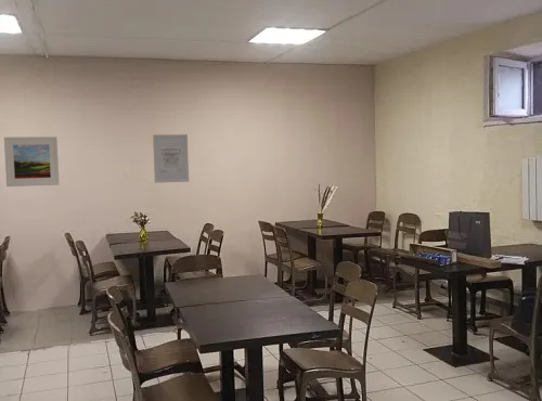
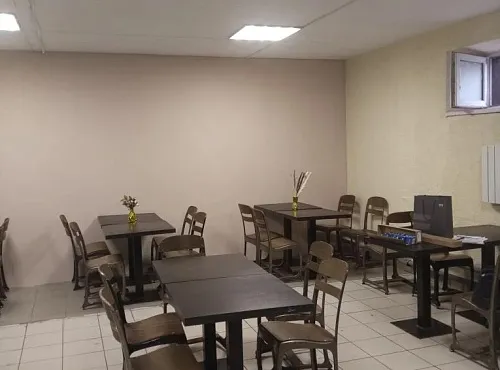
- wall art [152,133,190,184]
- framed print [3,135,61,187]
